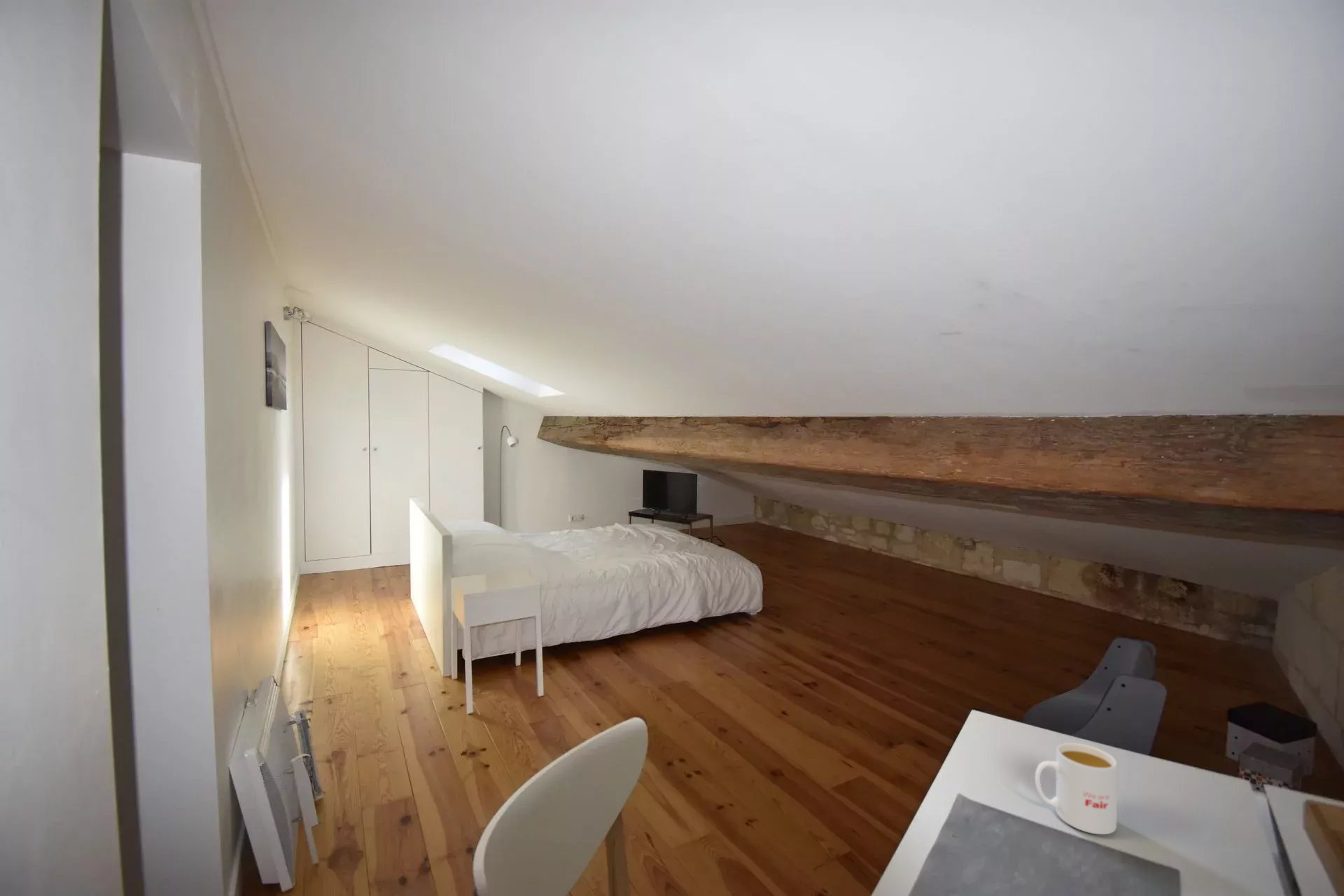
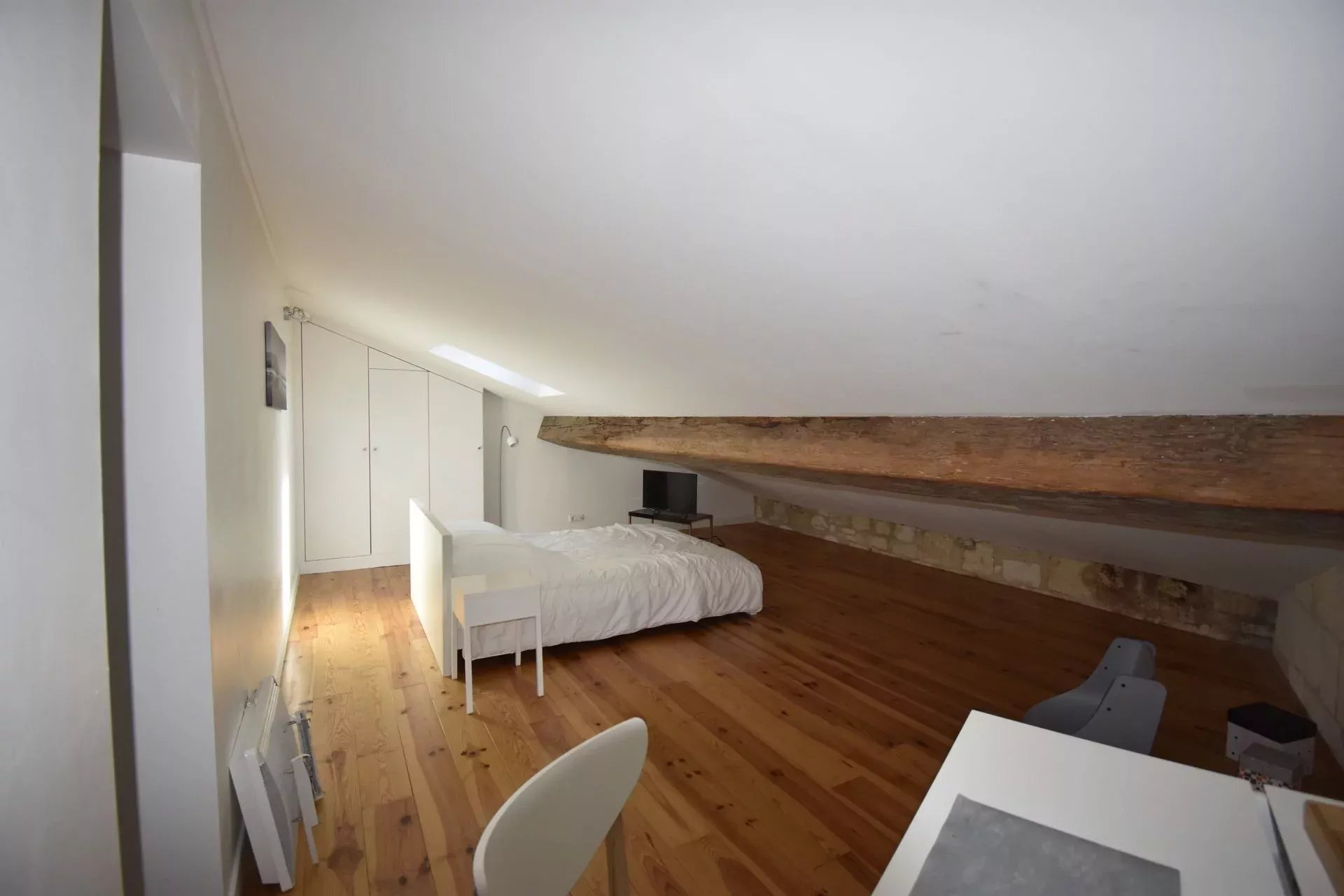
- mug [1035,742,1118,835]
